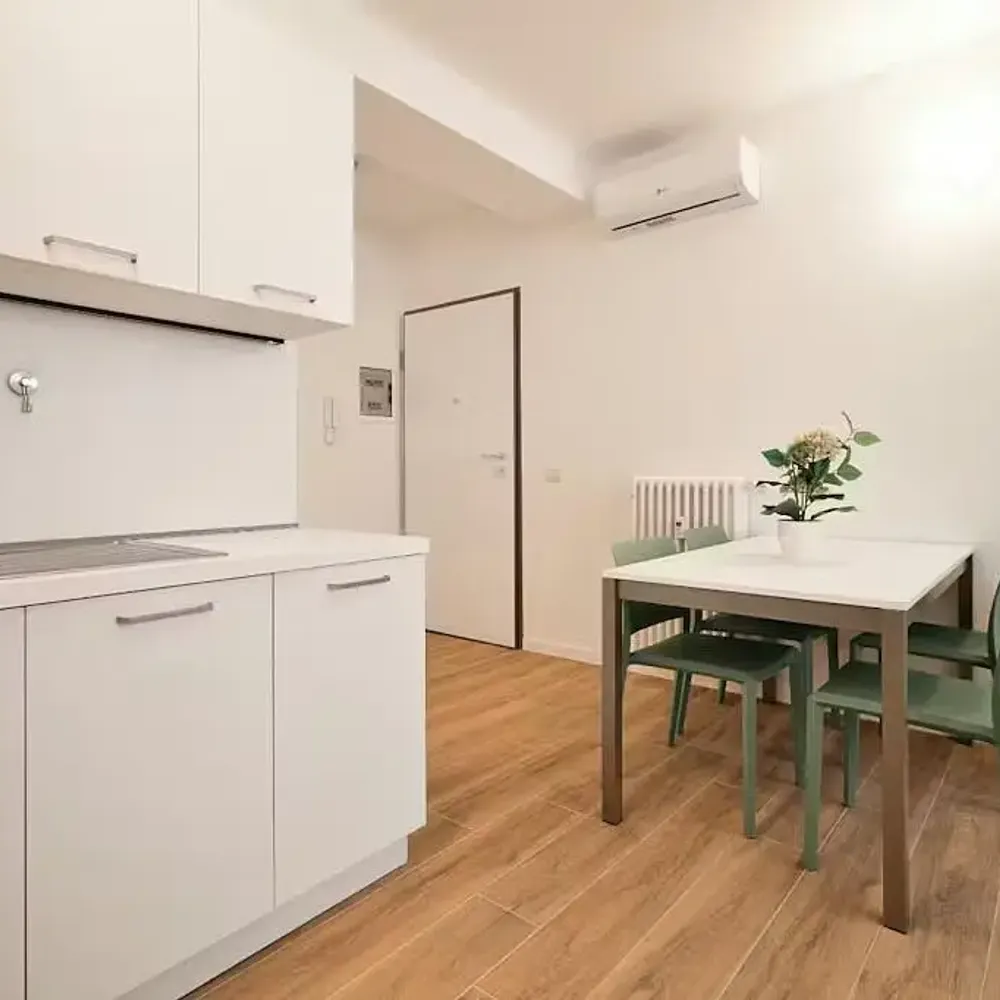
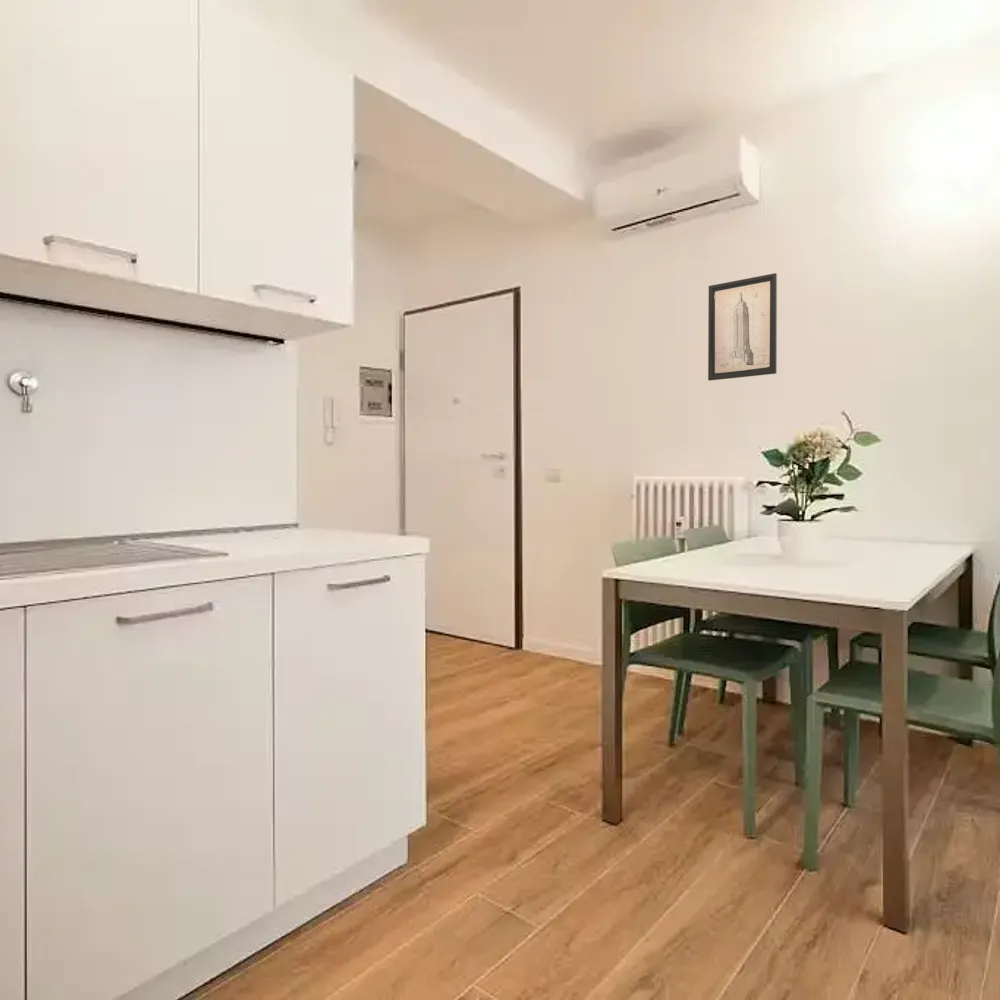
+ wall art [707,272,778,382]
